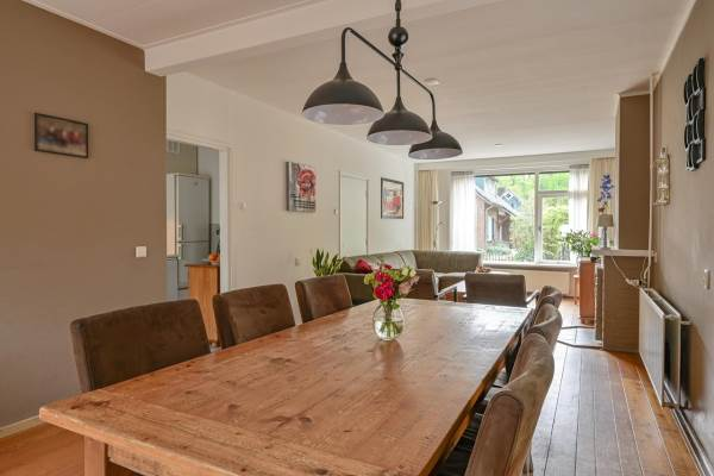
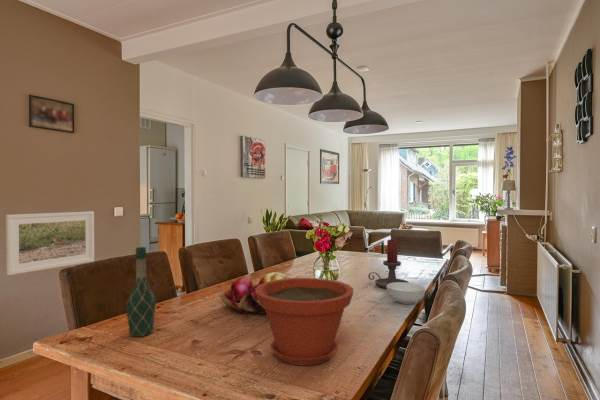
+ wine bottle [125,246,157,338]
+ fruit basket [219,271,287,315]
+ cereal bowl [386,282,426,305]
+ plant pot [256,277,355,367]
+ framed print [5,210,95,276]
+ candle holder [367,238,410,289]
